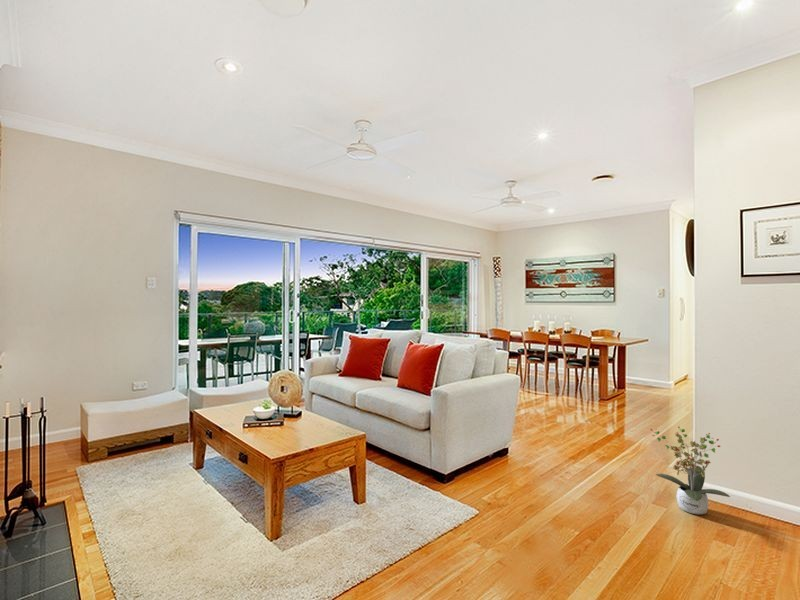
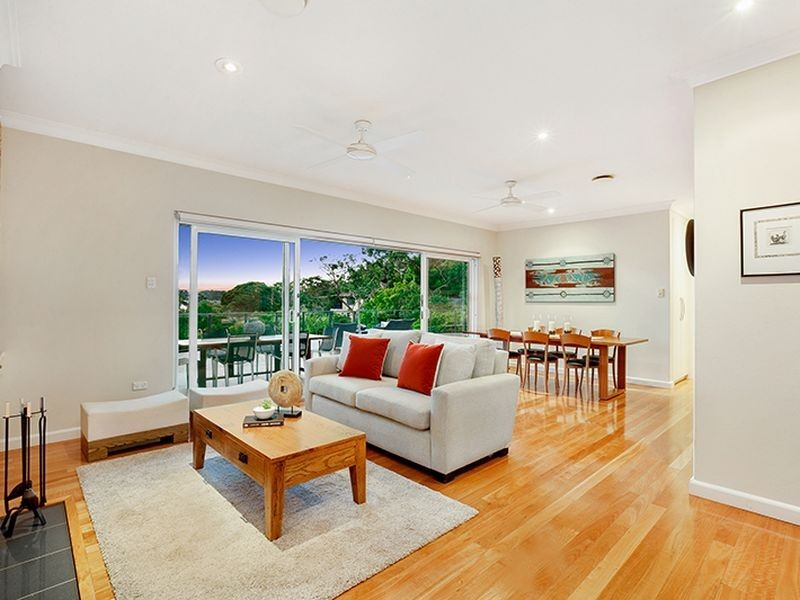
- potted plant [649,425,731,515]
